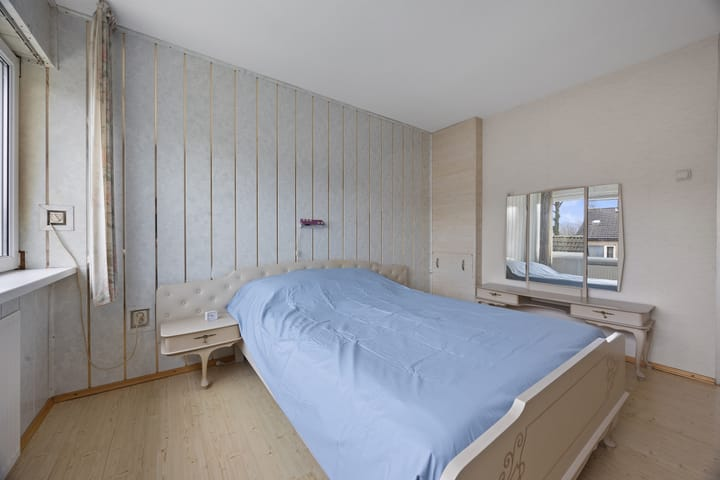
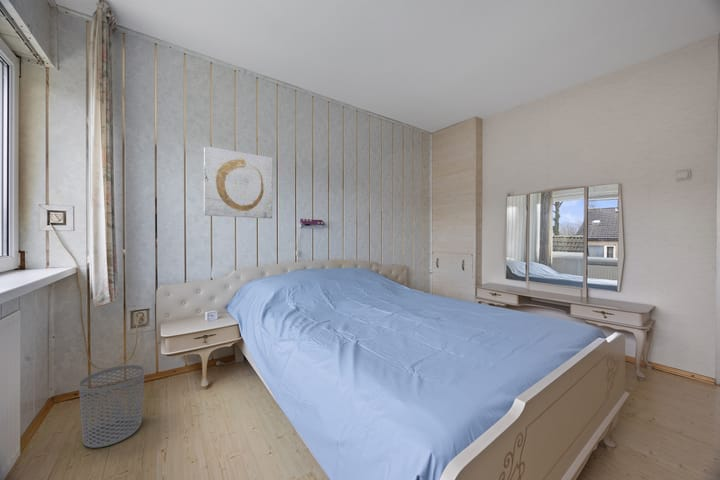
+ waste bin [78,364,145,449]
+ wall art [203,145,273,219]
